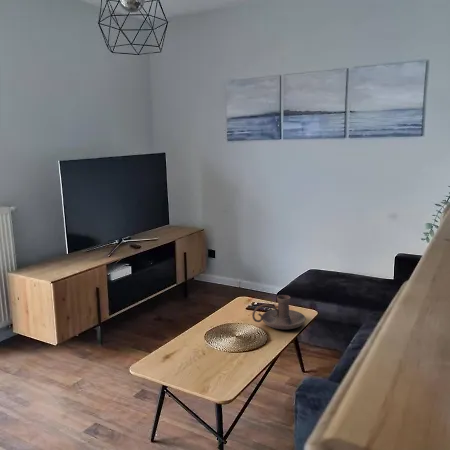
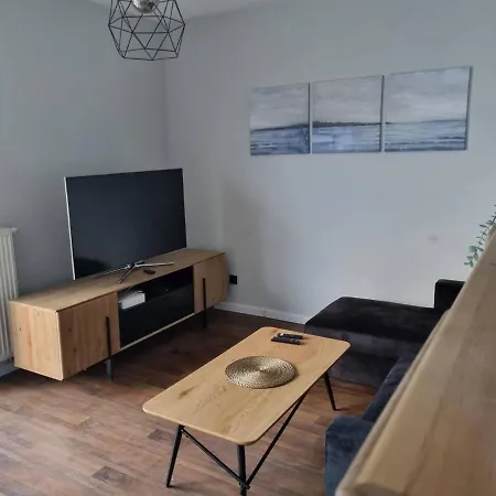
- candle holder [251,294,306,330]
